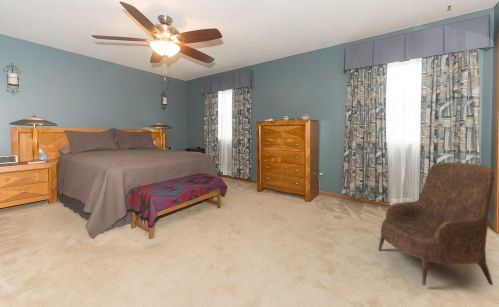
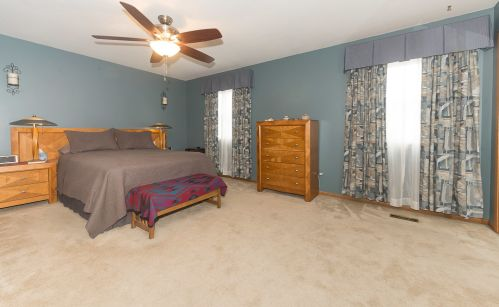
- armchair [377,161,495,286]
